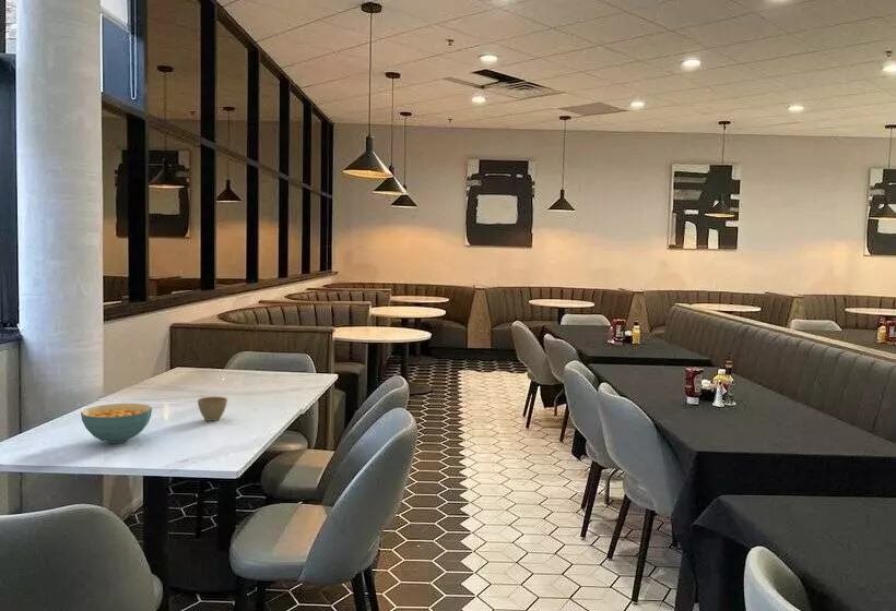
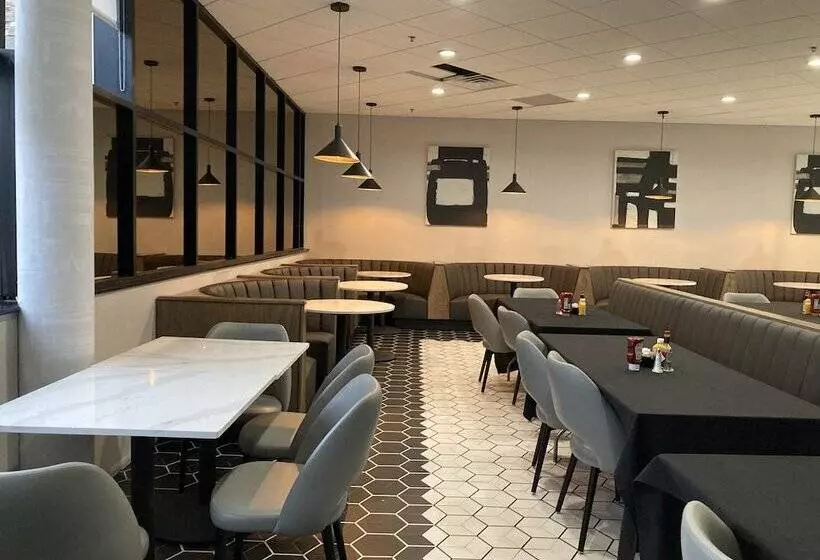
- cereal bowl [80,403,153,444]
- flower pot [197,395,228,422]
